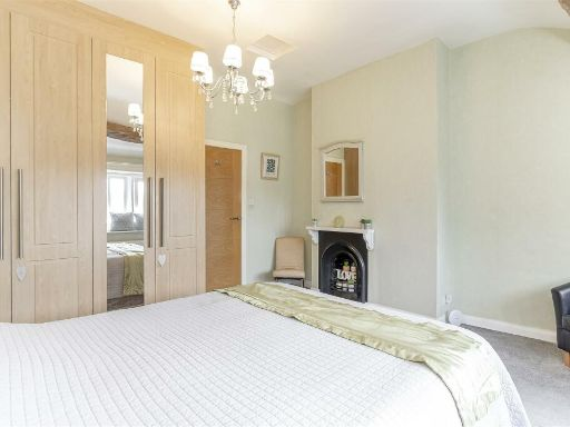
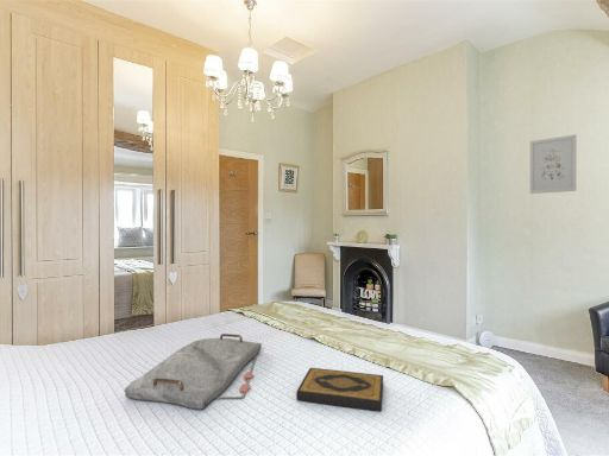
+ wall art [529,133,578,195]
+ hardback book [295,367,384,412]
+ serving tray [123,332,263,411]
